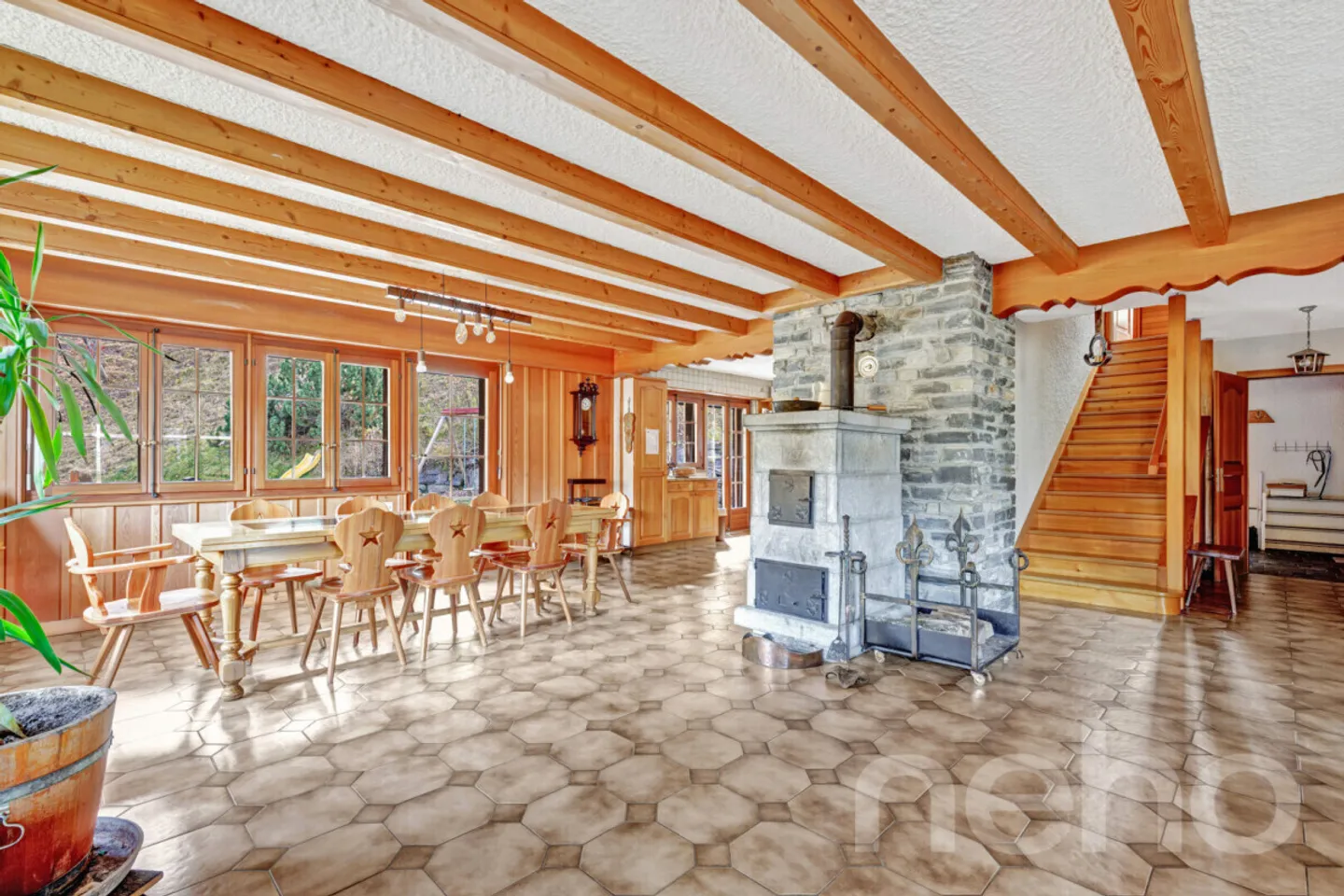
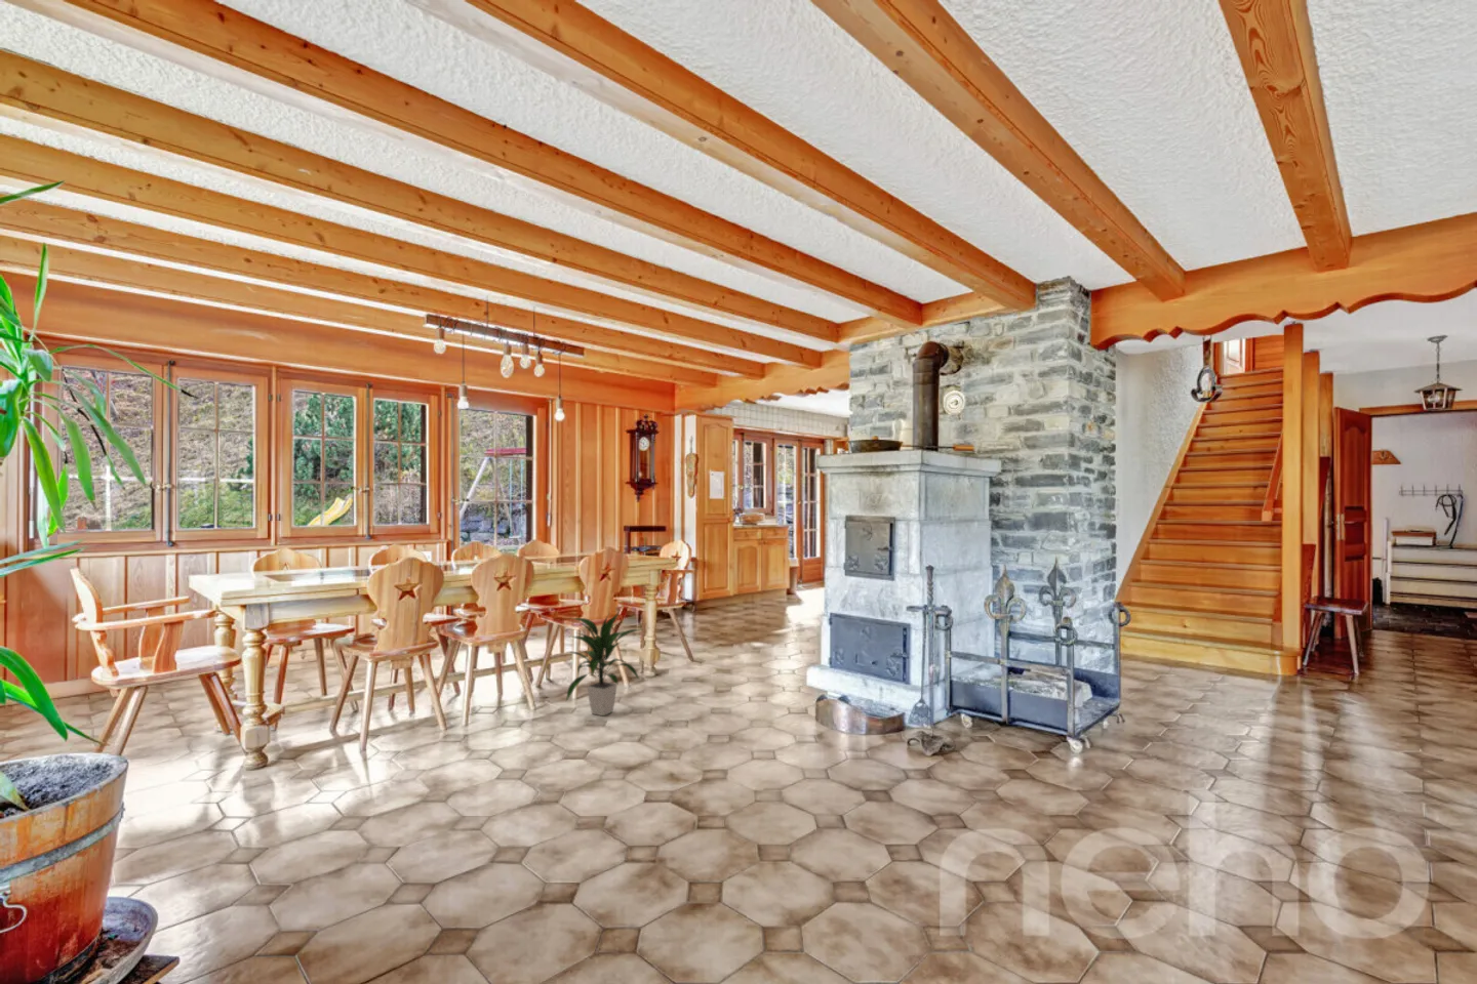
+ indoor plant [565,612,643,716]
